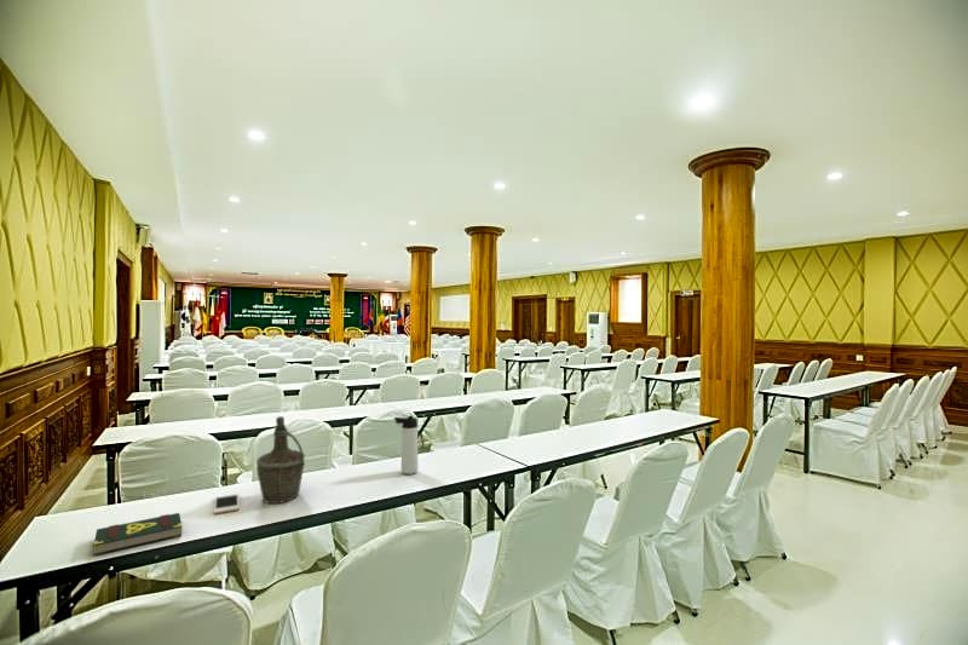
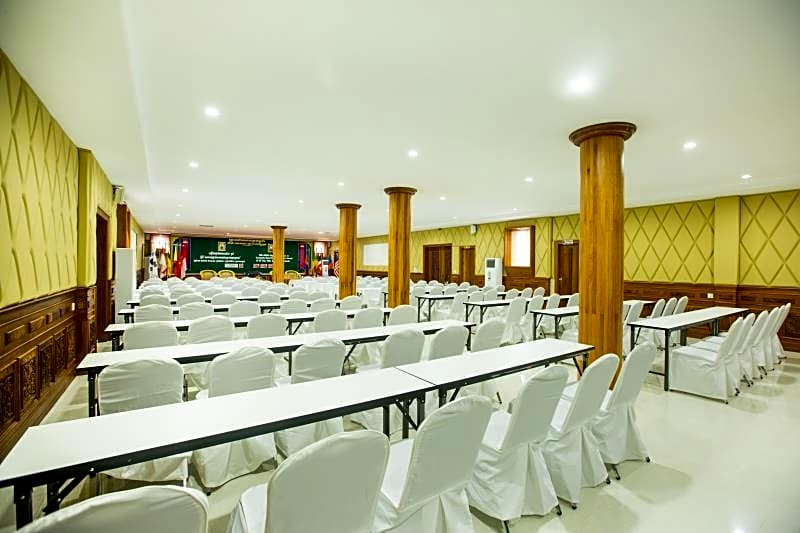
- cell phone [213,493,241,514]
- bottle [255,415,306,505]
- thermos bottle [393,415,419,476]
- book [92,512,183,557]
